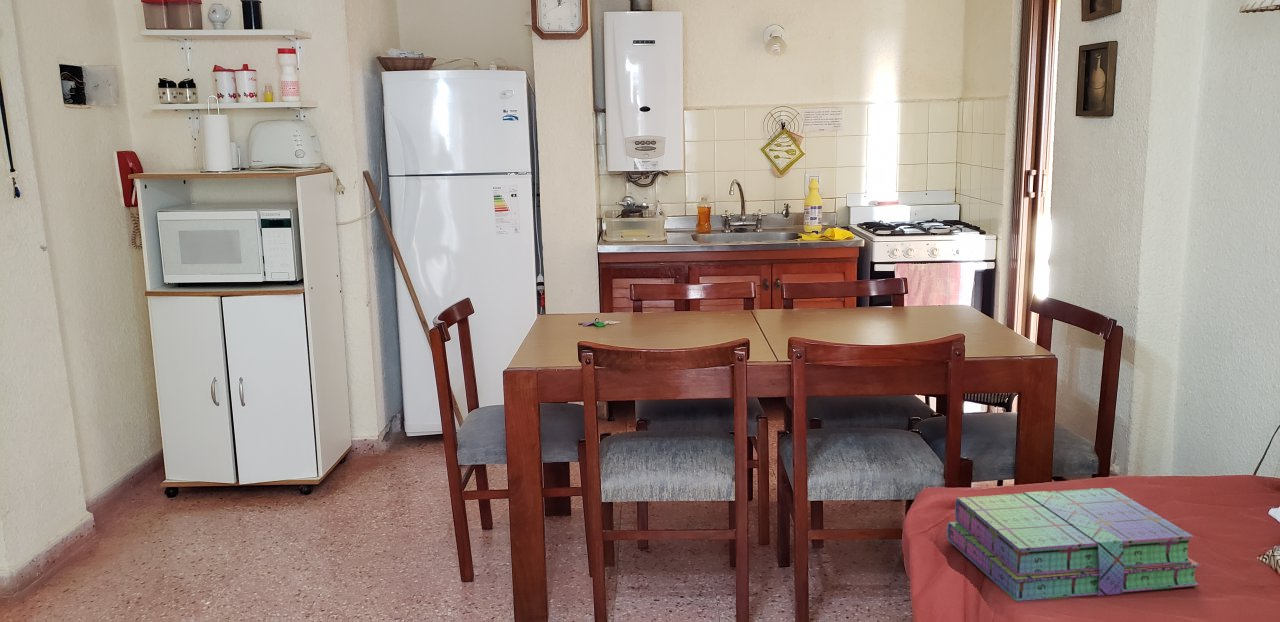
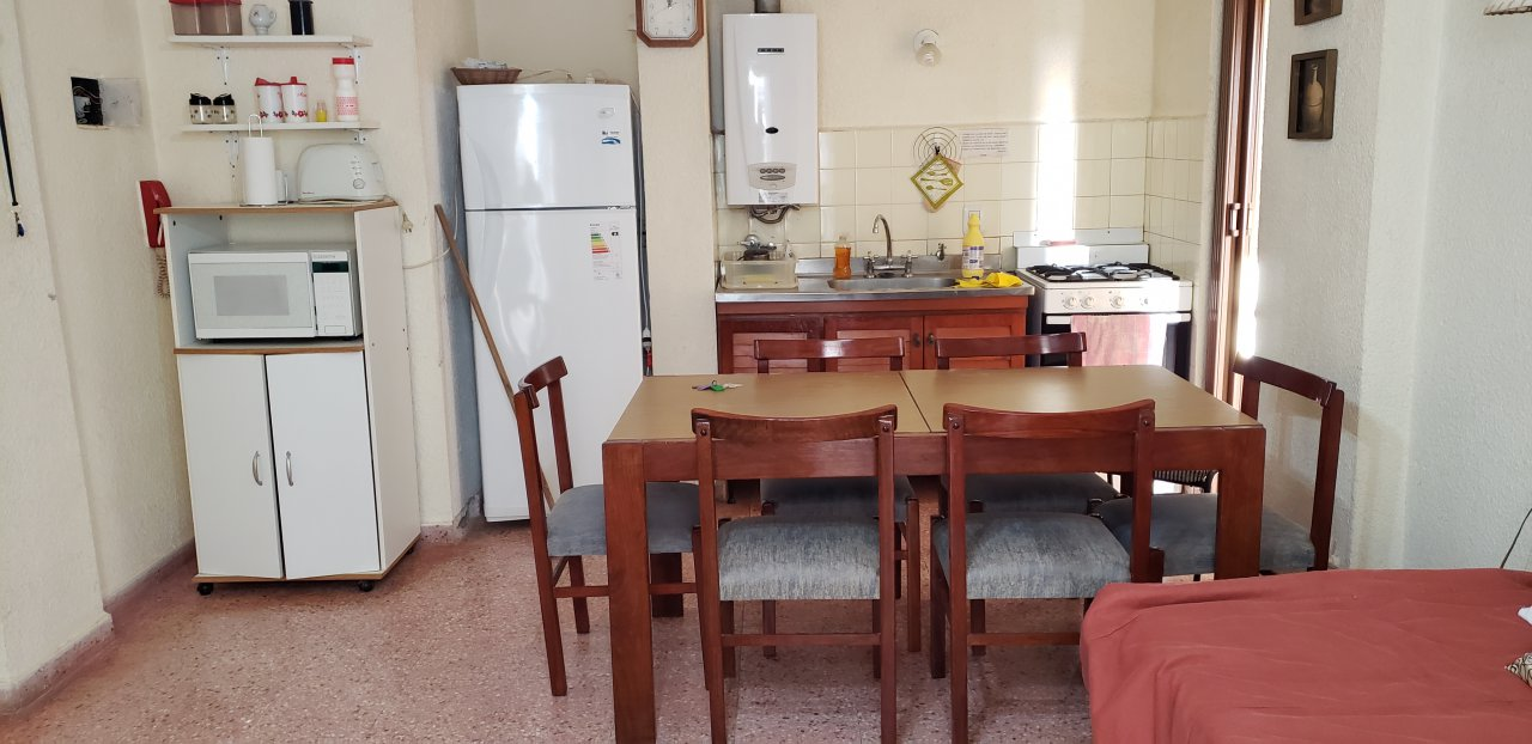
- stack of books [946,487,1202,603]
